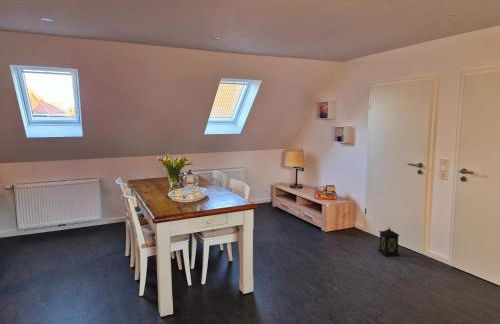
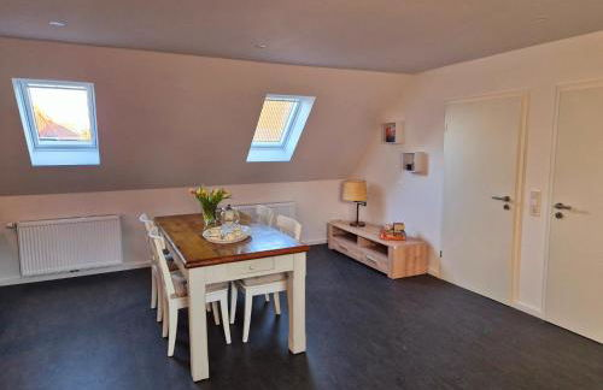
- lantern [377,226,401,257]
